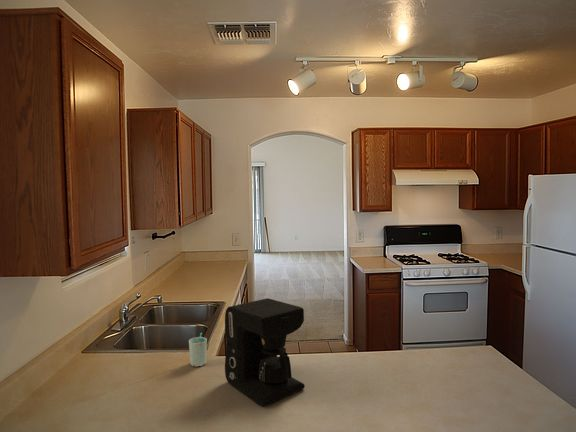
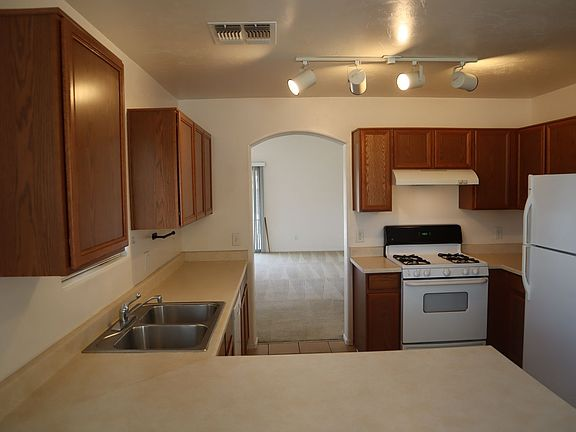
- cup [188,332,208,368]
- coffee maker [224,297,305,407]
